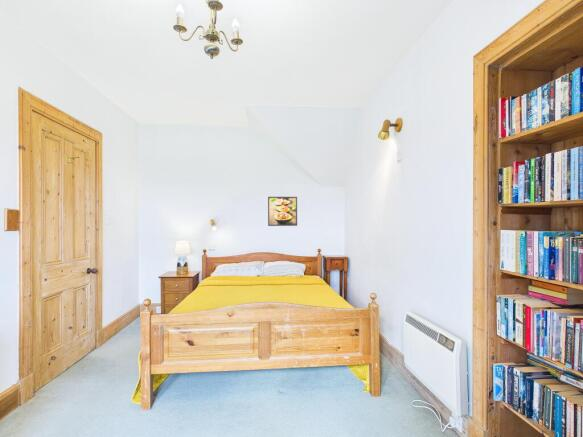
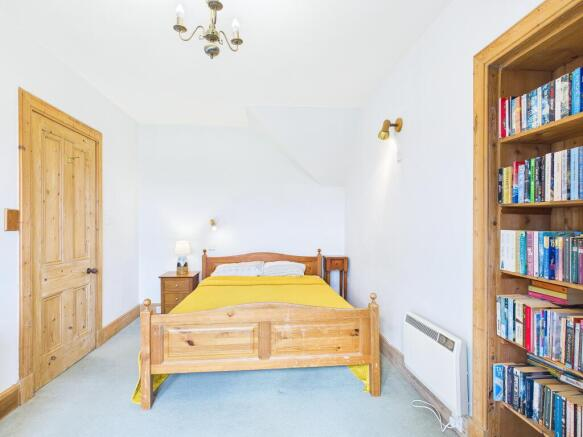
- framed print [267,196,298,227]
